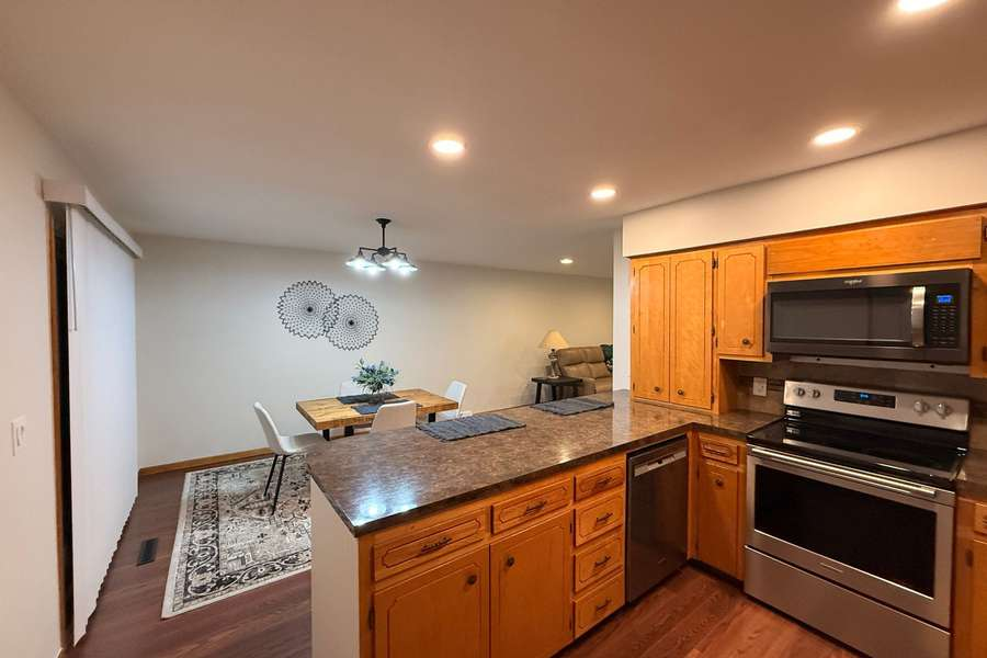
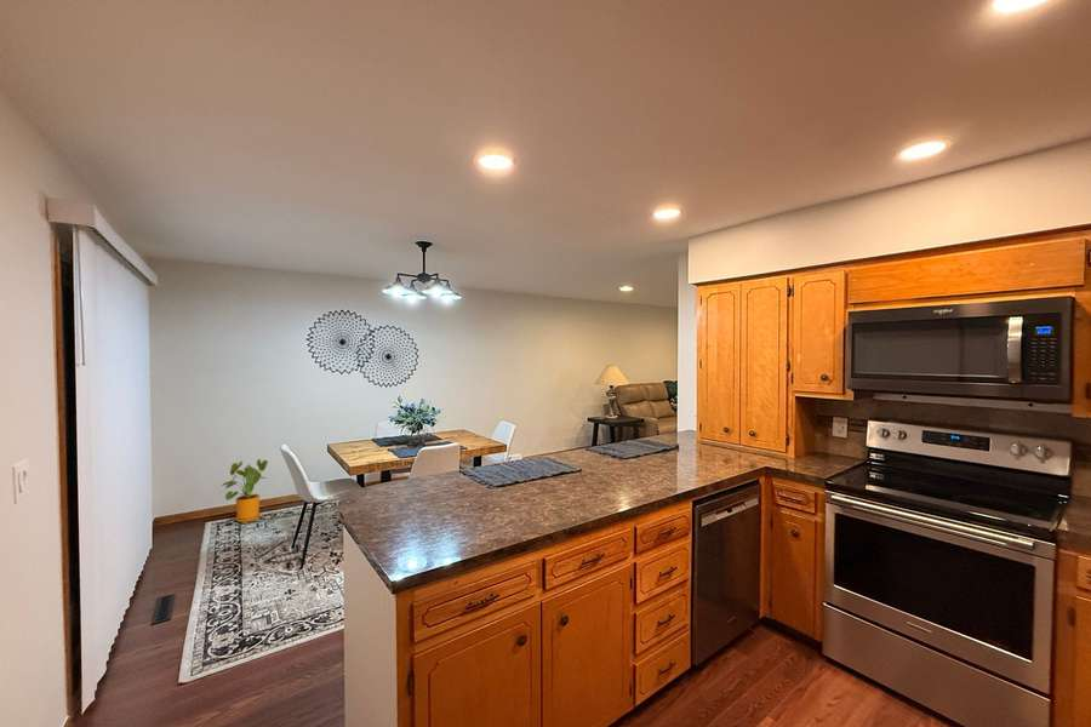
+ house plant [221,458,269,523]
